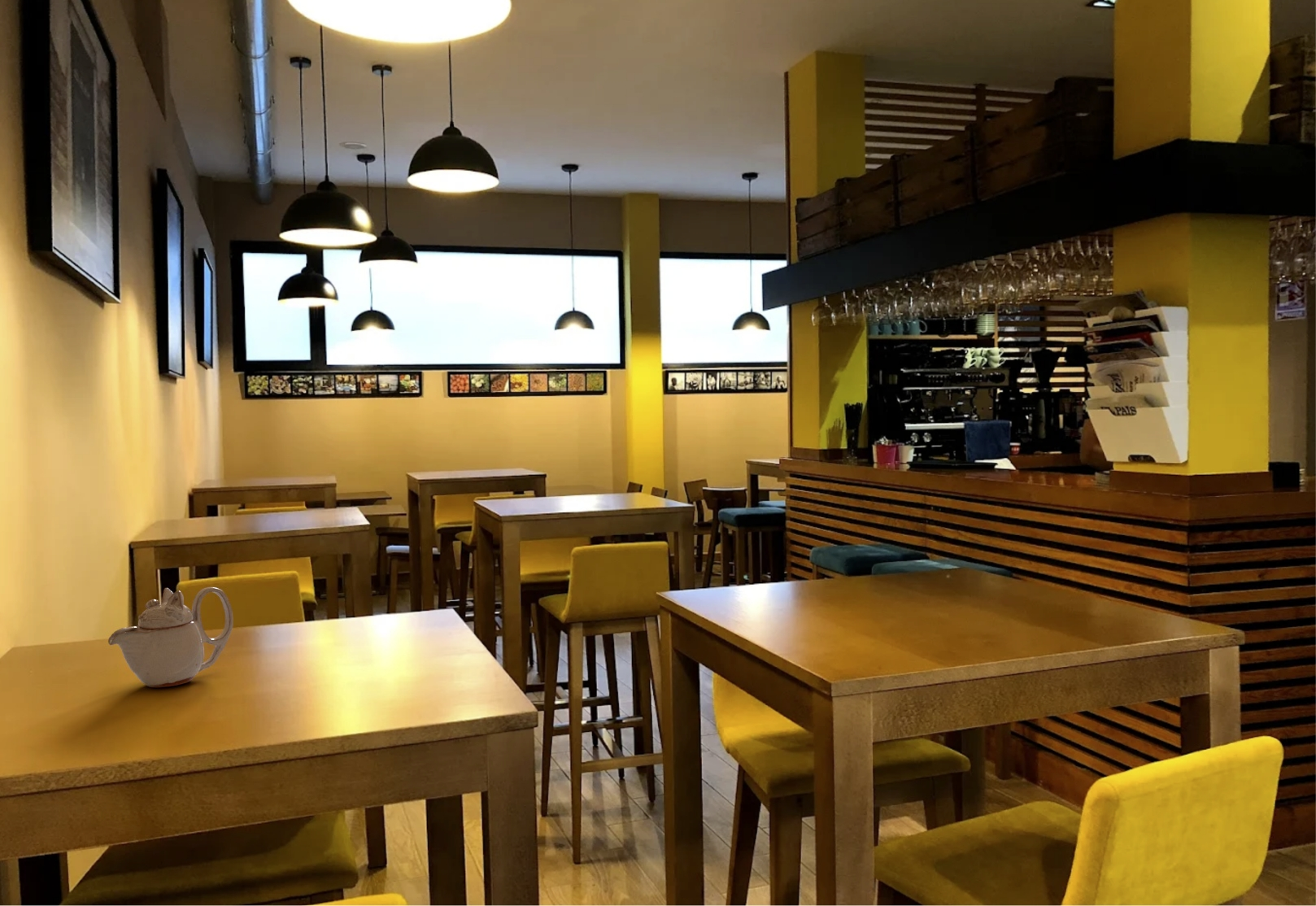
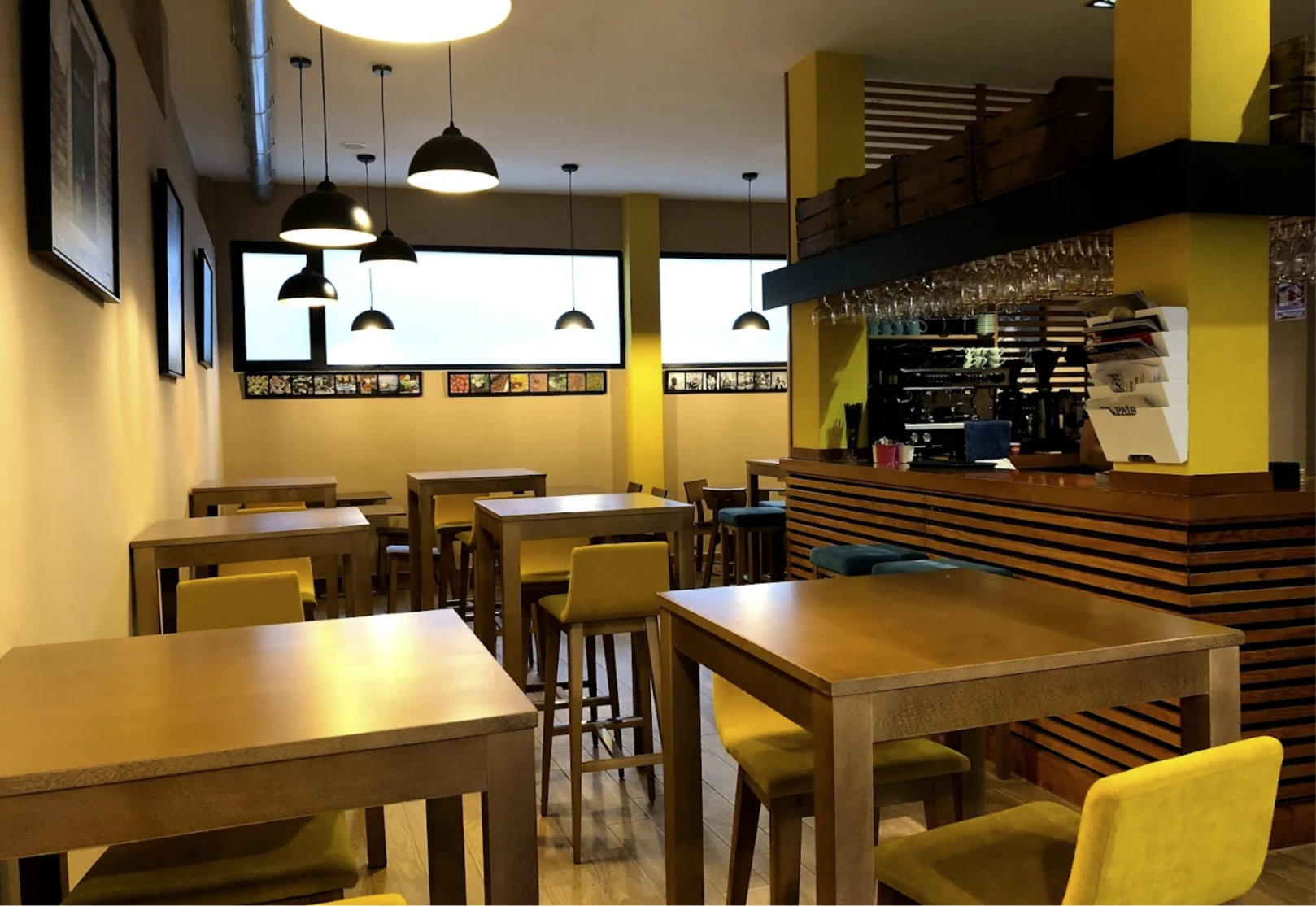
- teapot [107,586,233,688]
